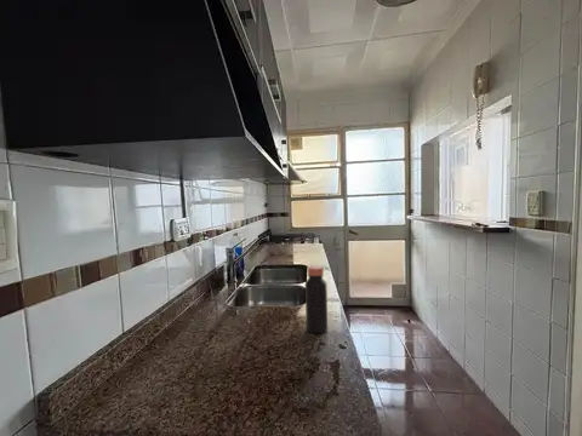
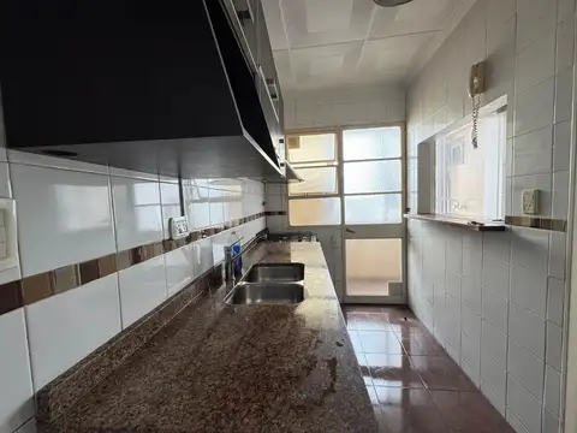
- bottle [304,264,329,334]
